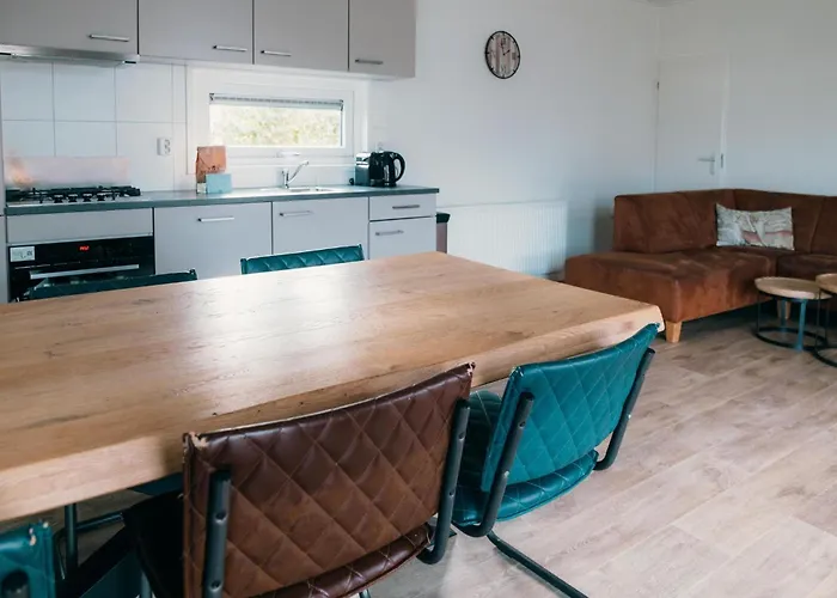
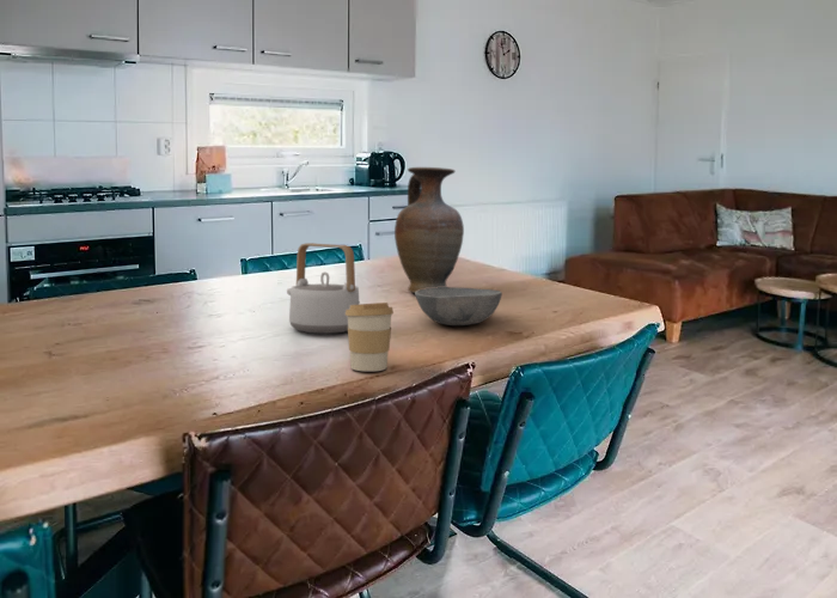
+ coffee cup [346,301,395,372]
+ vase [393,166,465,294]
+ teapot [286,242,361,334]
+ bowl [414,286,503,327]
